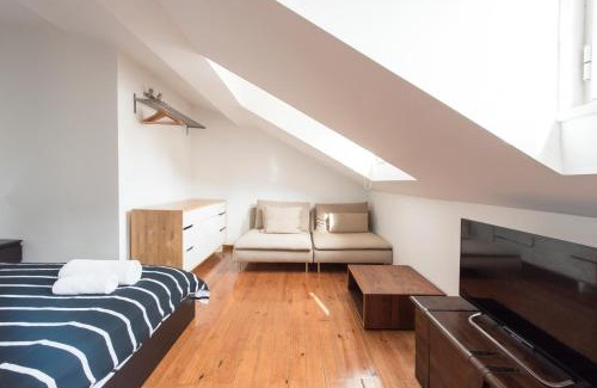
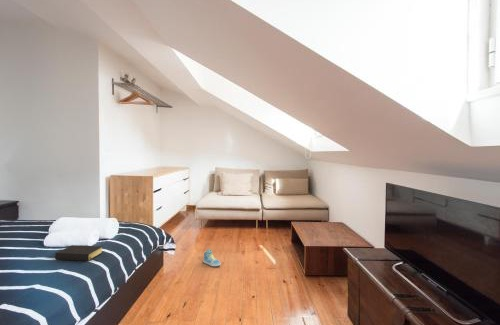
+ sneaker [202,248,222,267]
+ bible [54,244,104,262]
